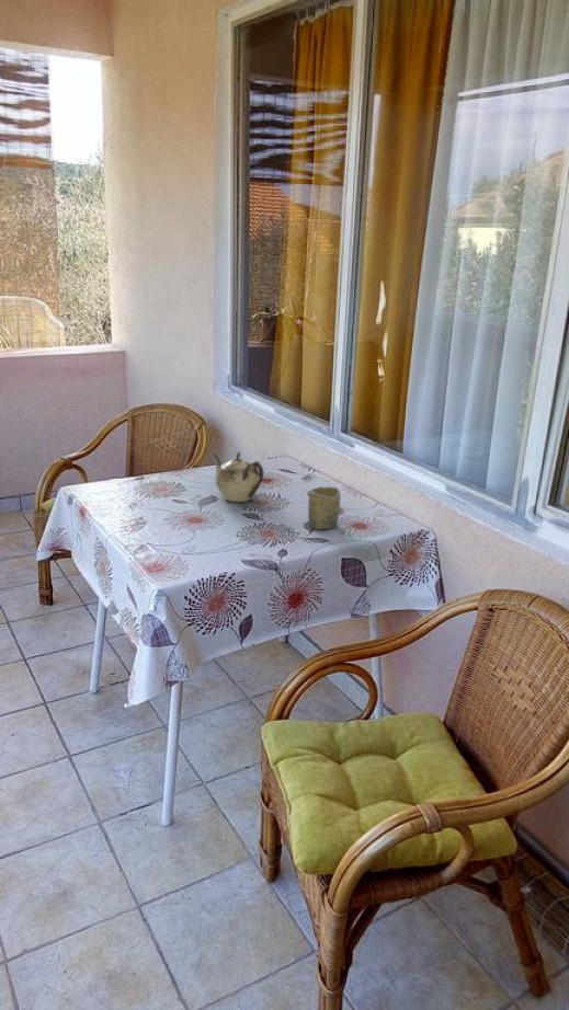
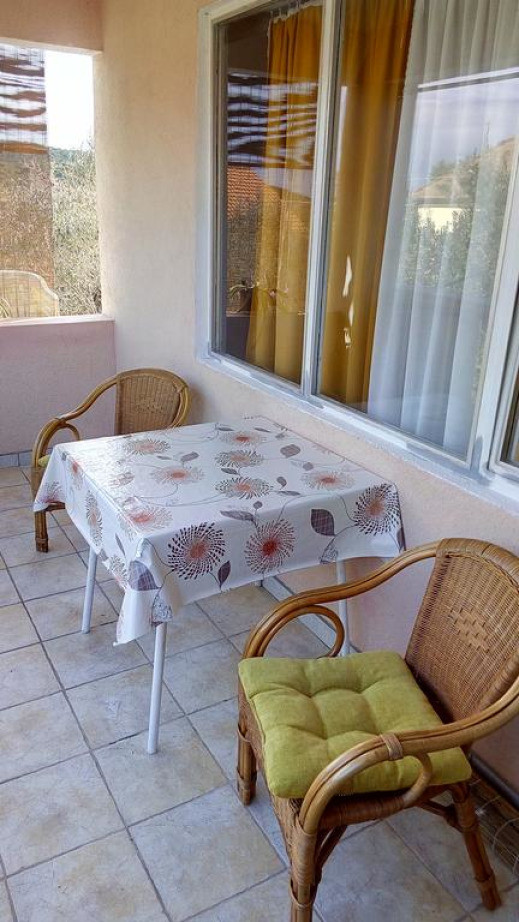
- cup [307,485,341,530]
- teapot [208,451,264,503]
